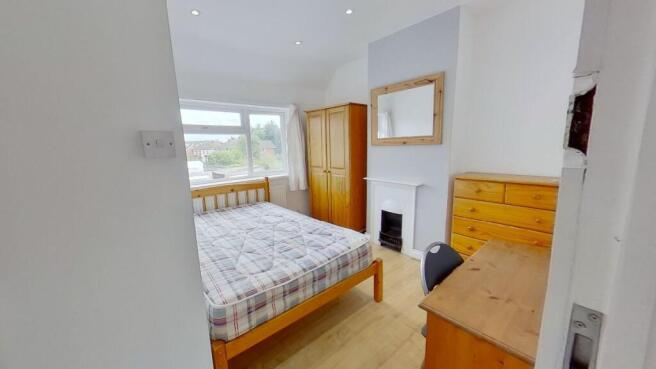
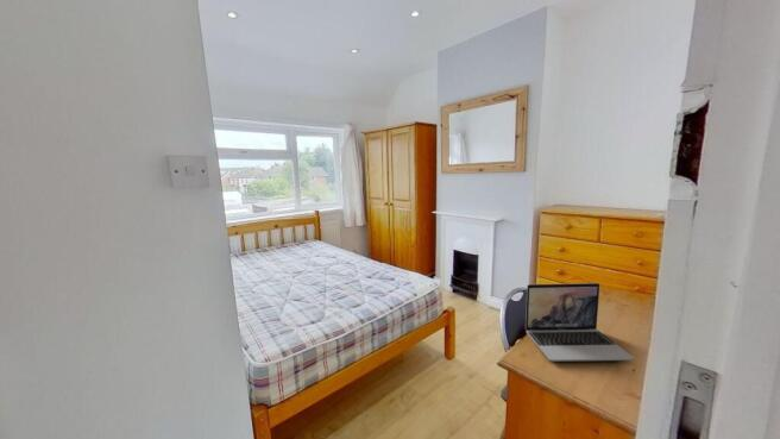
+ laptop [524,282,635,363]
